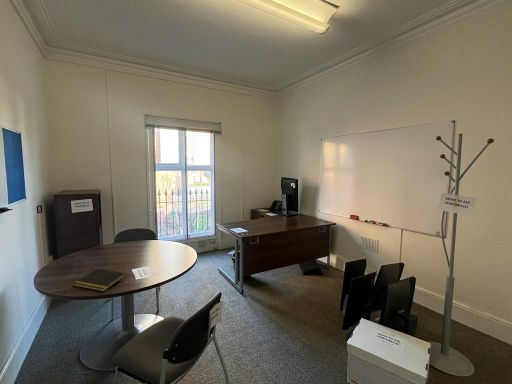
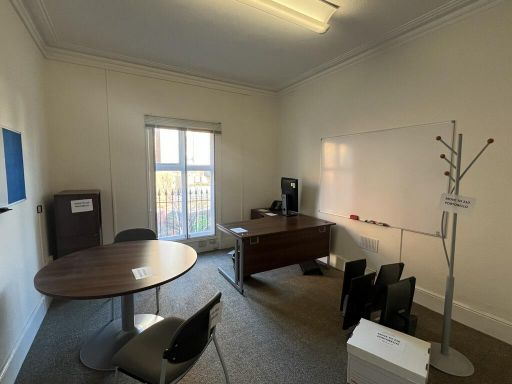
- notepad [73,268,127,292]
